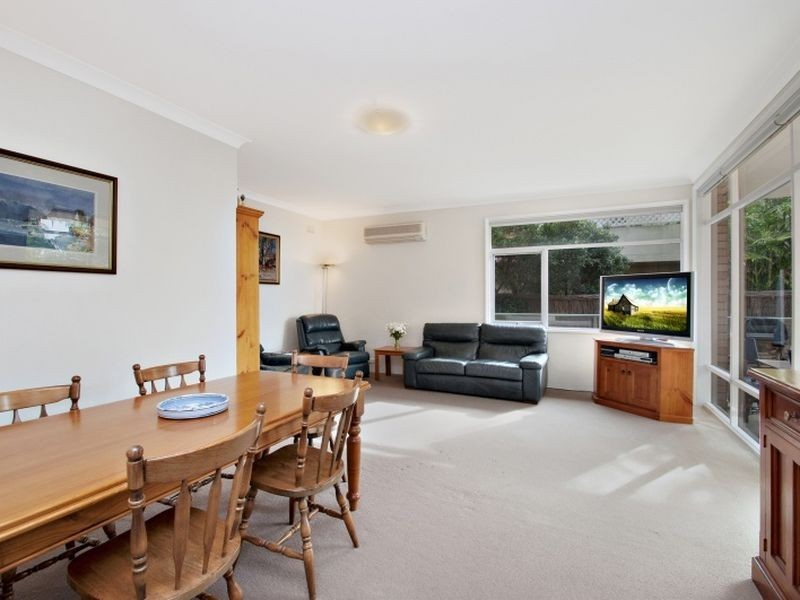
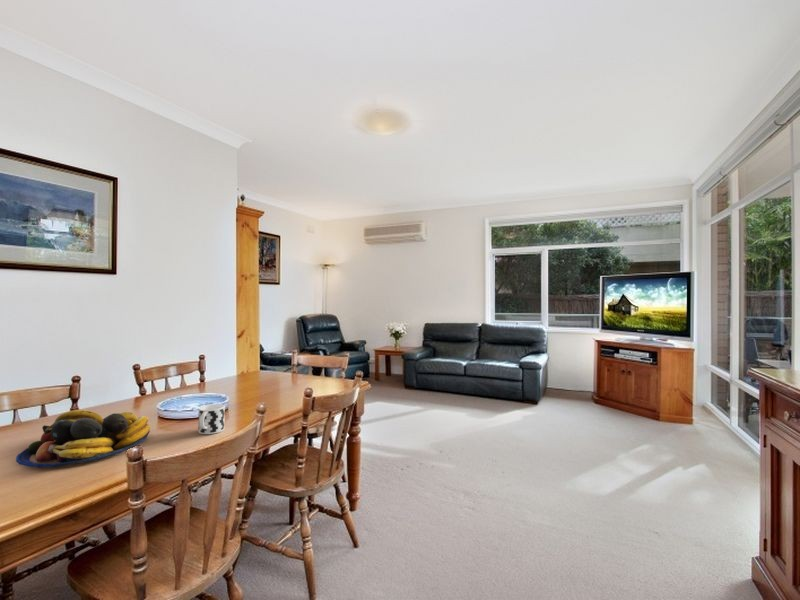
+ cup [197,403,225,435]
+ fruit bowl [15,409,151,468]
